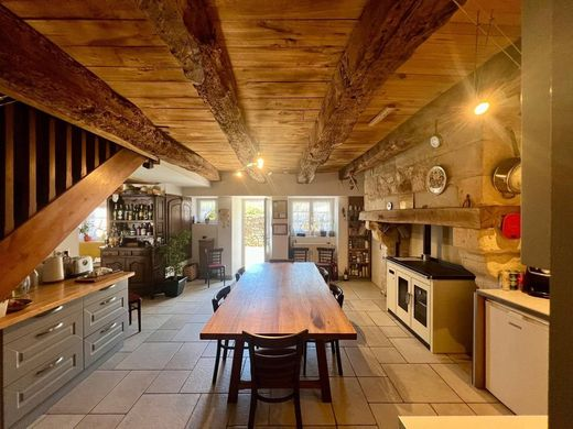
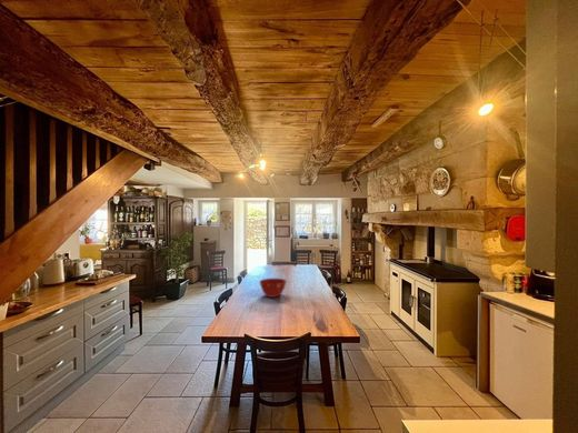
+ mixing bowl [258,278,288,299]
